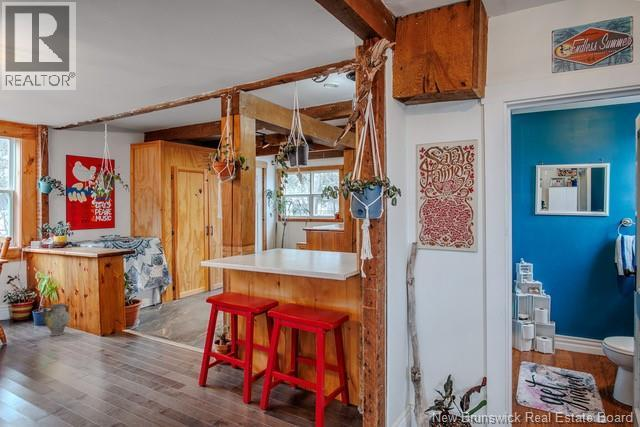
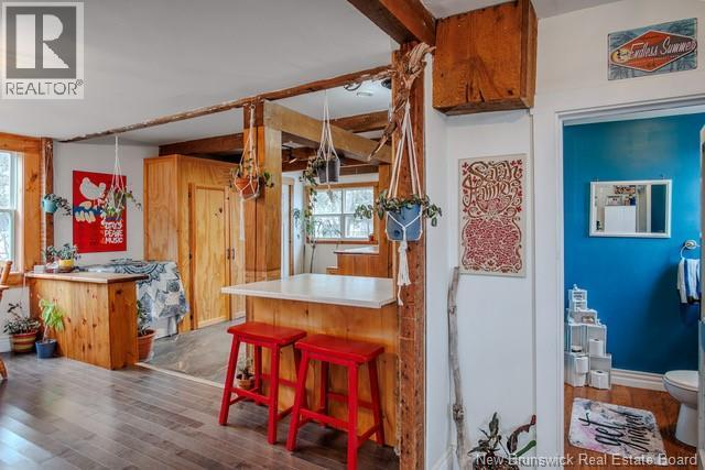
- ceramic jug [42,302,71,337]
